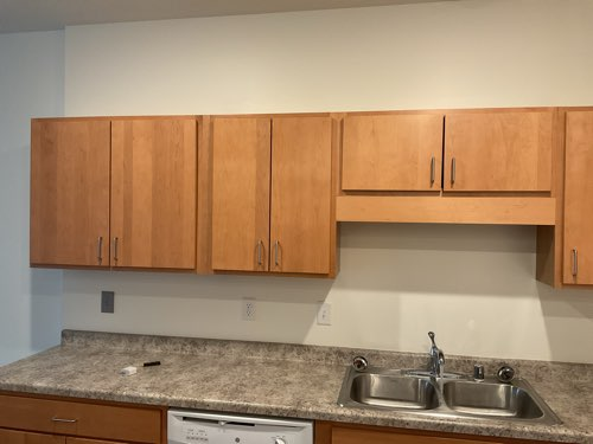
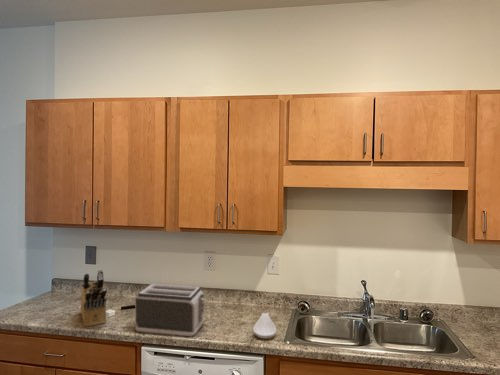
+ toaster [135,283,206,338]
+ spoon rest [252,312,277,340]
+ knife block [80,268,108,327]
